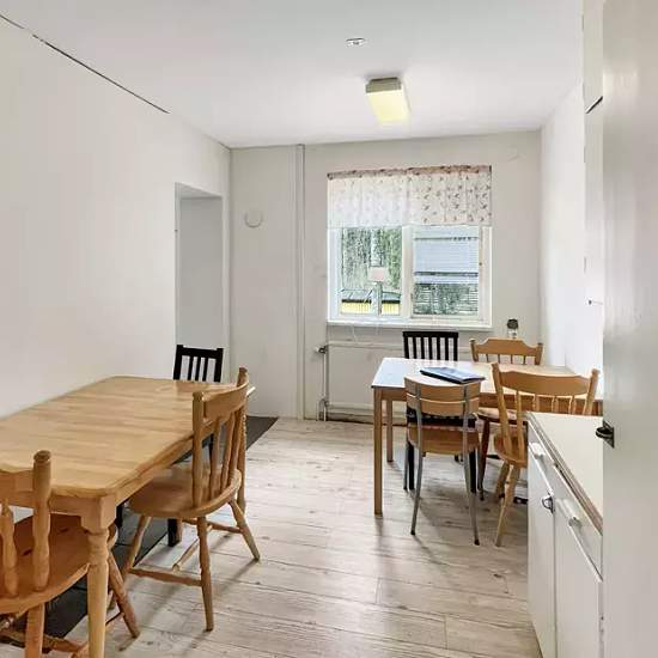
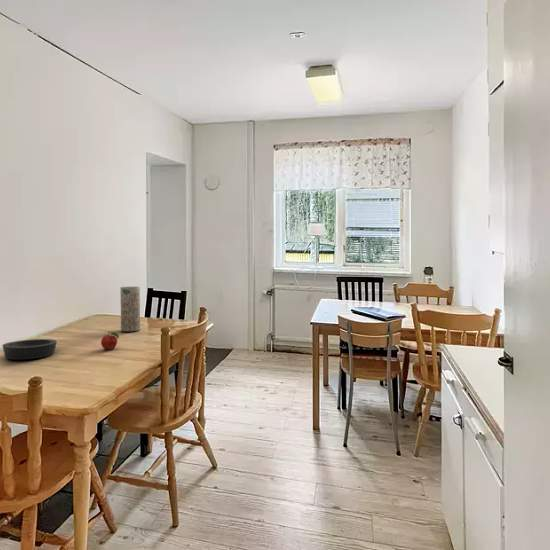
+ vase [119,286,141,332]
+ bowl [1,338,58,361]
+ fruit [100,330,120,351]
